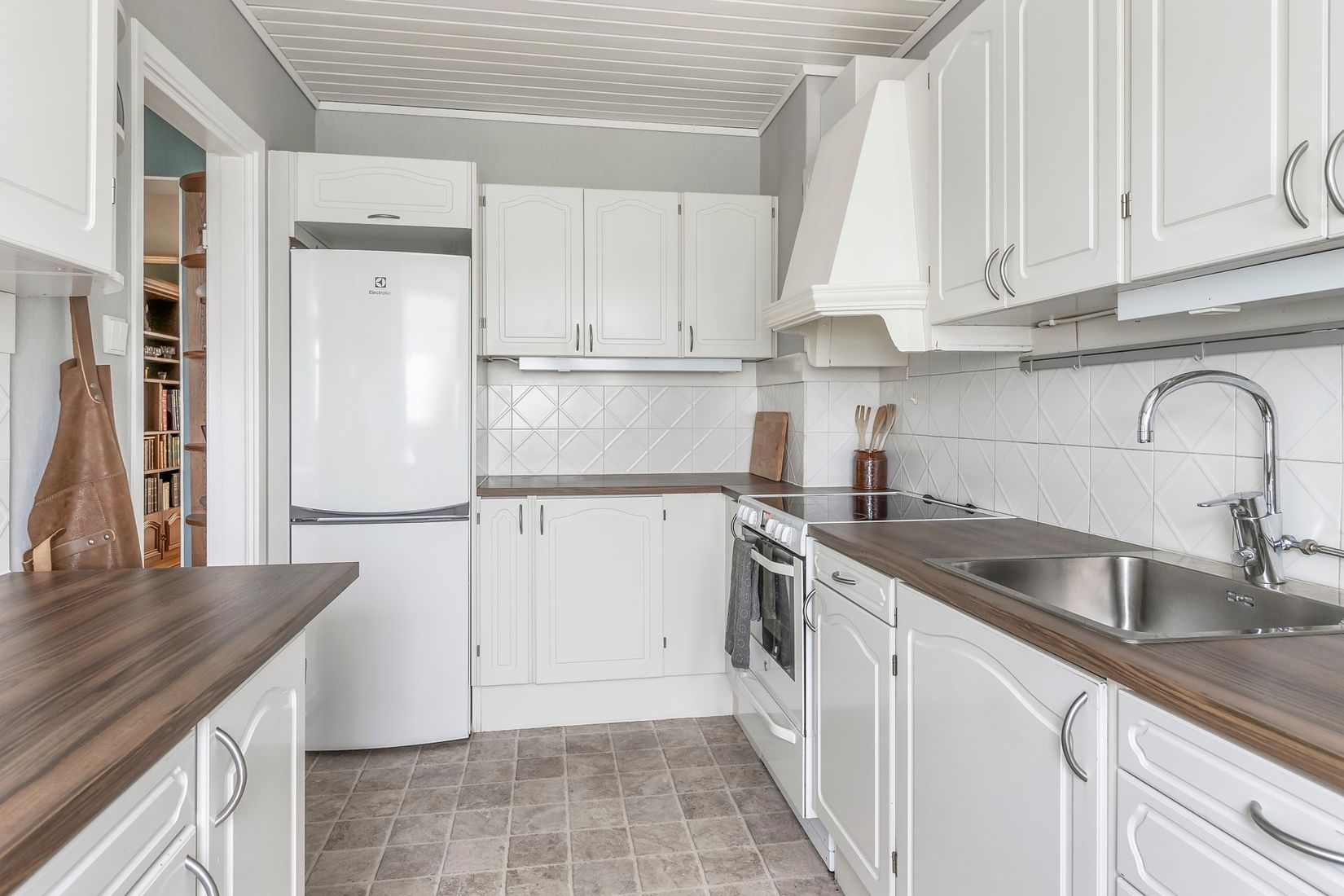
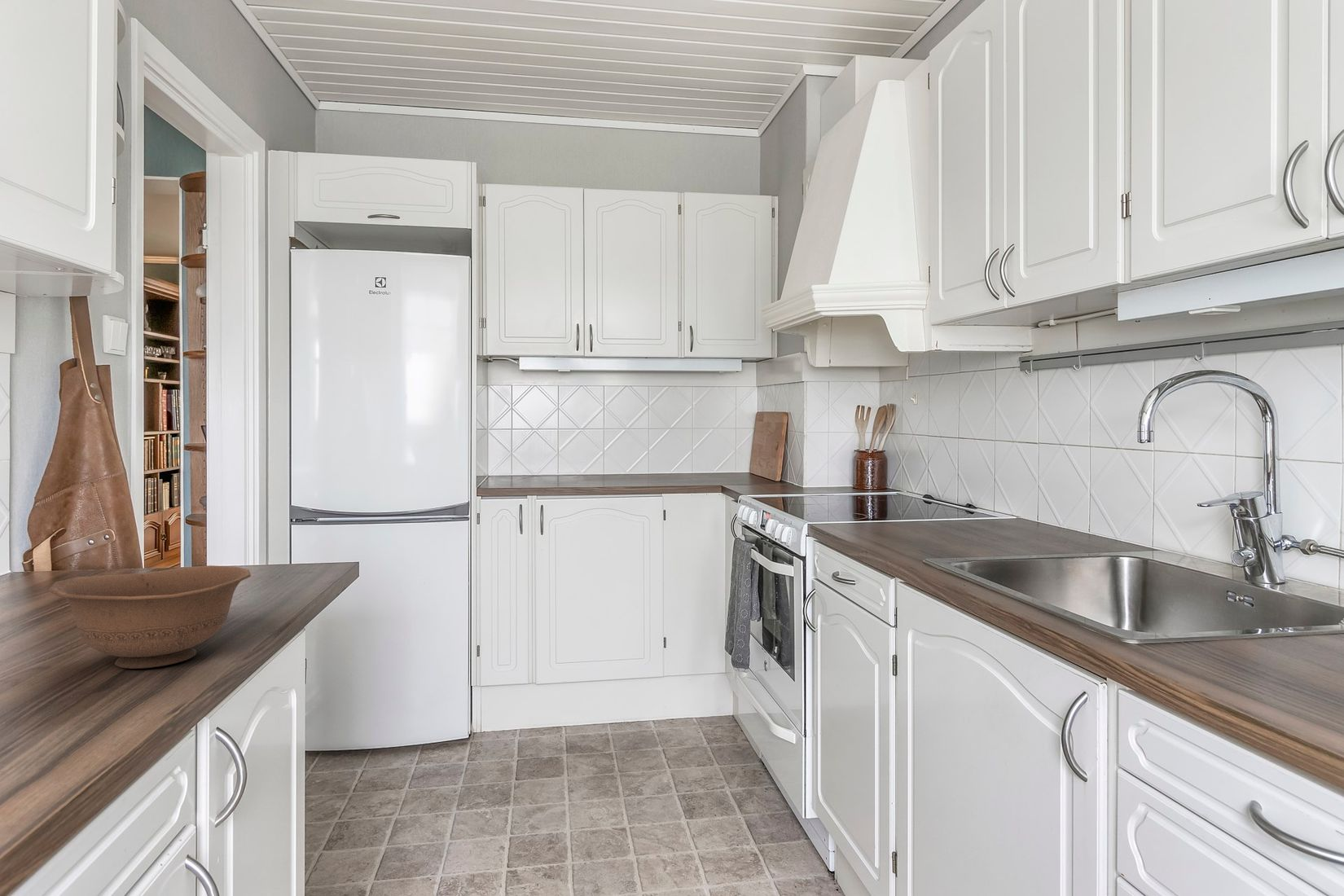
+ bowl [48,564,252,670]
